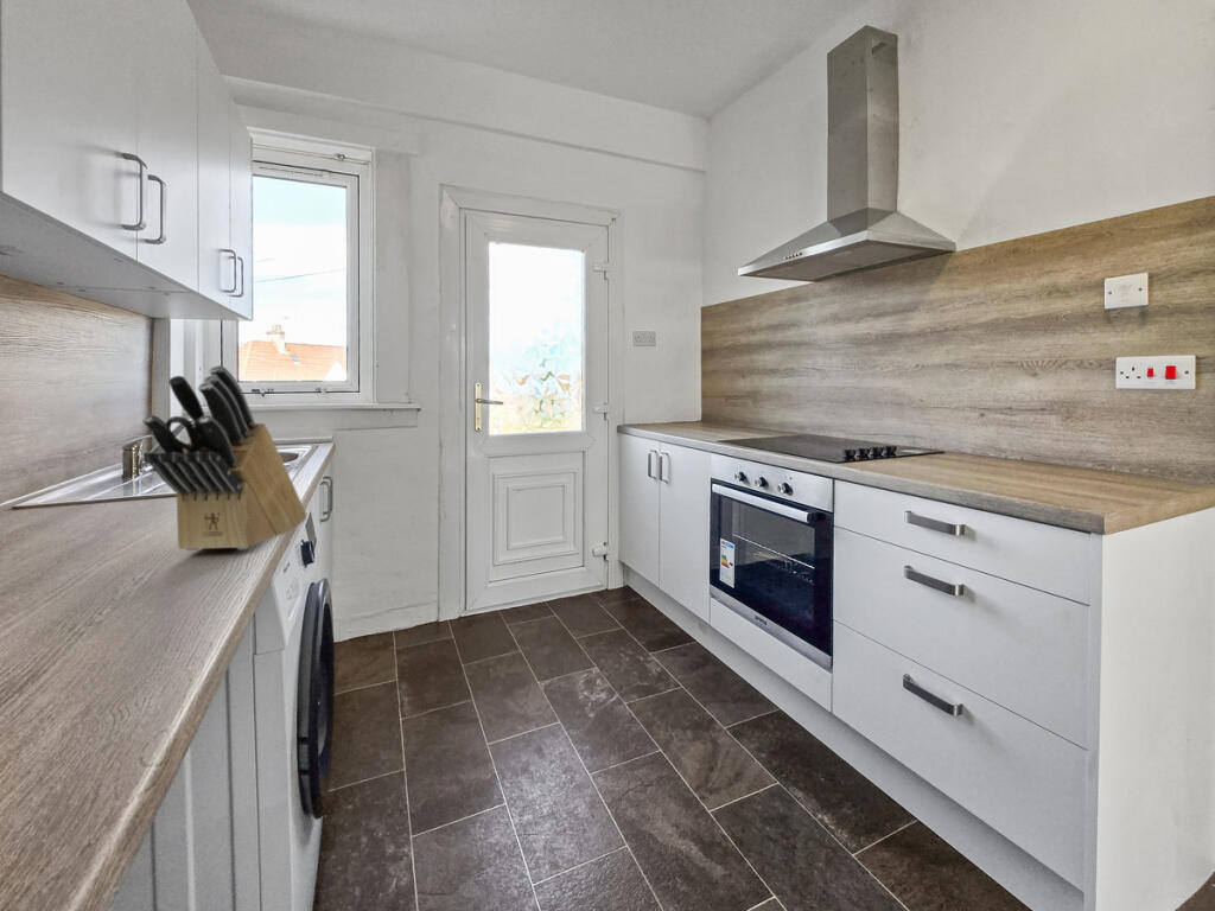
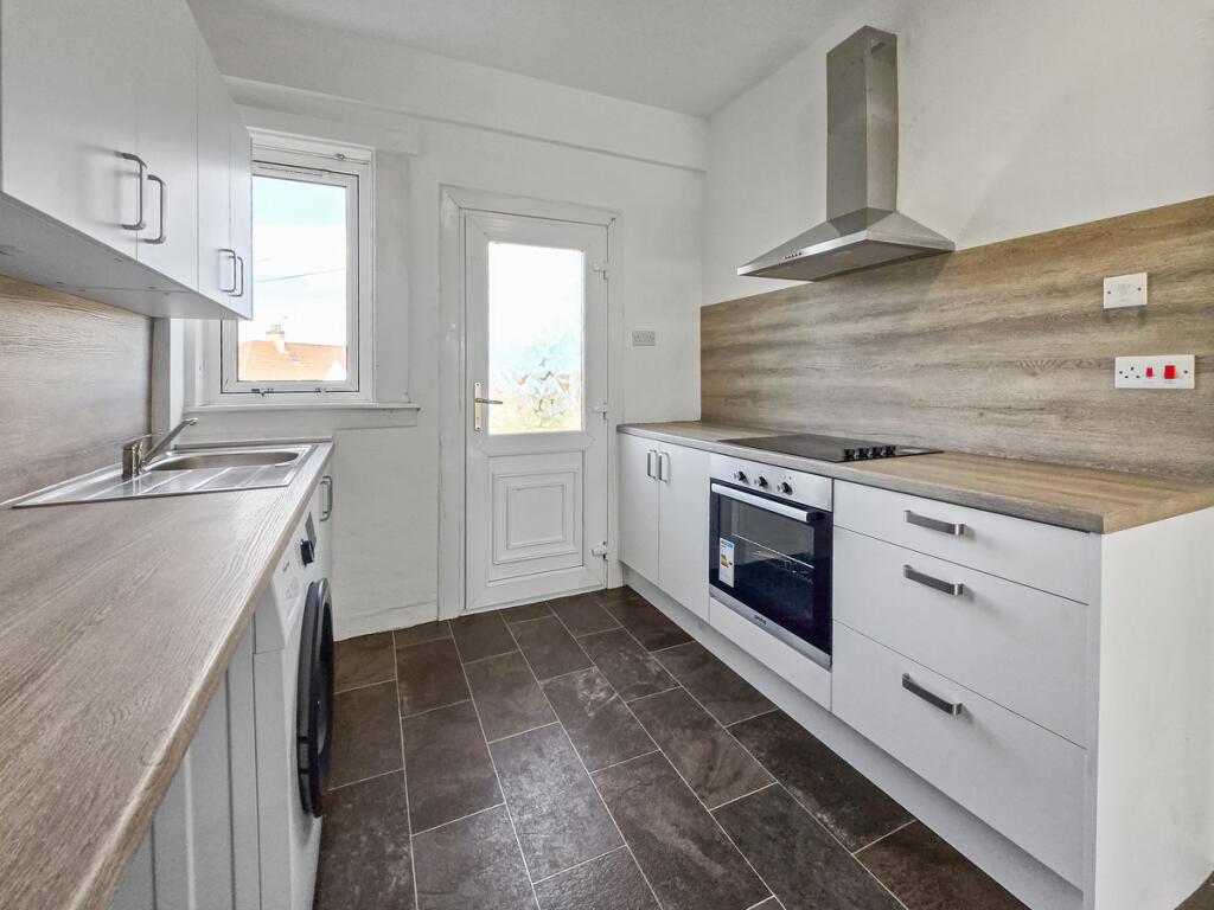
- knife block [141,364,307,552]
